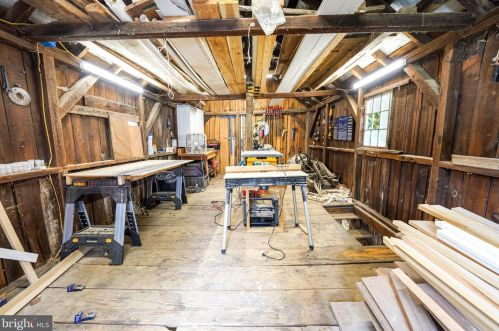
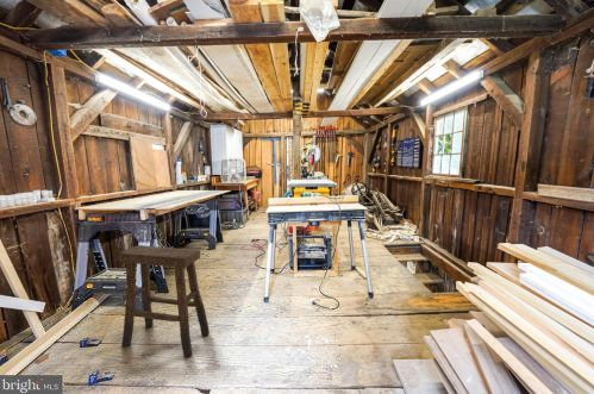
+ stool [117,244,211,358]
